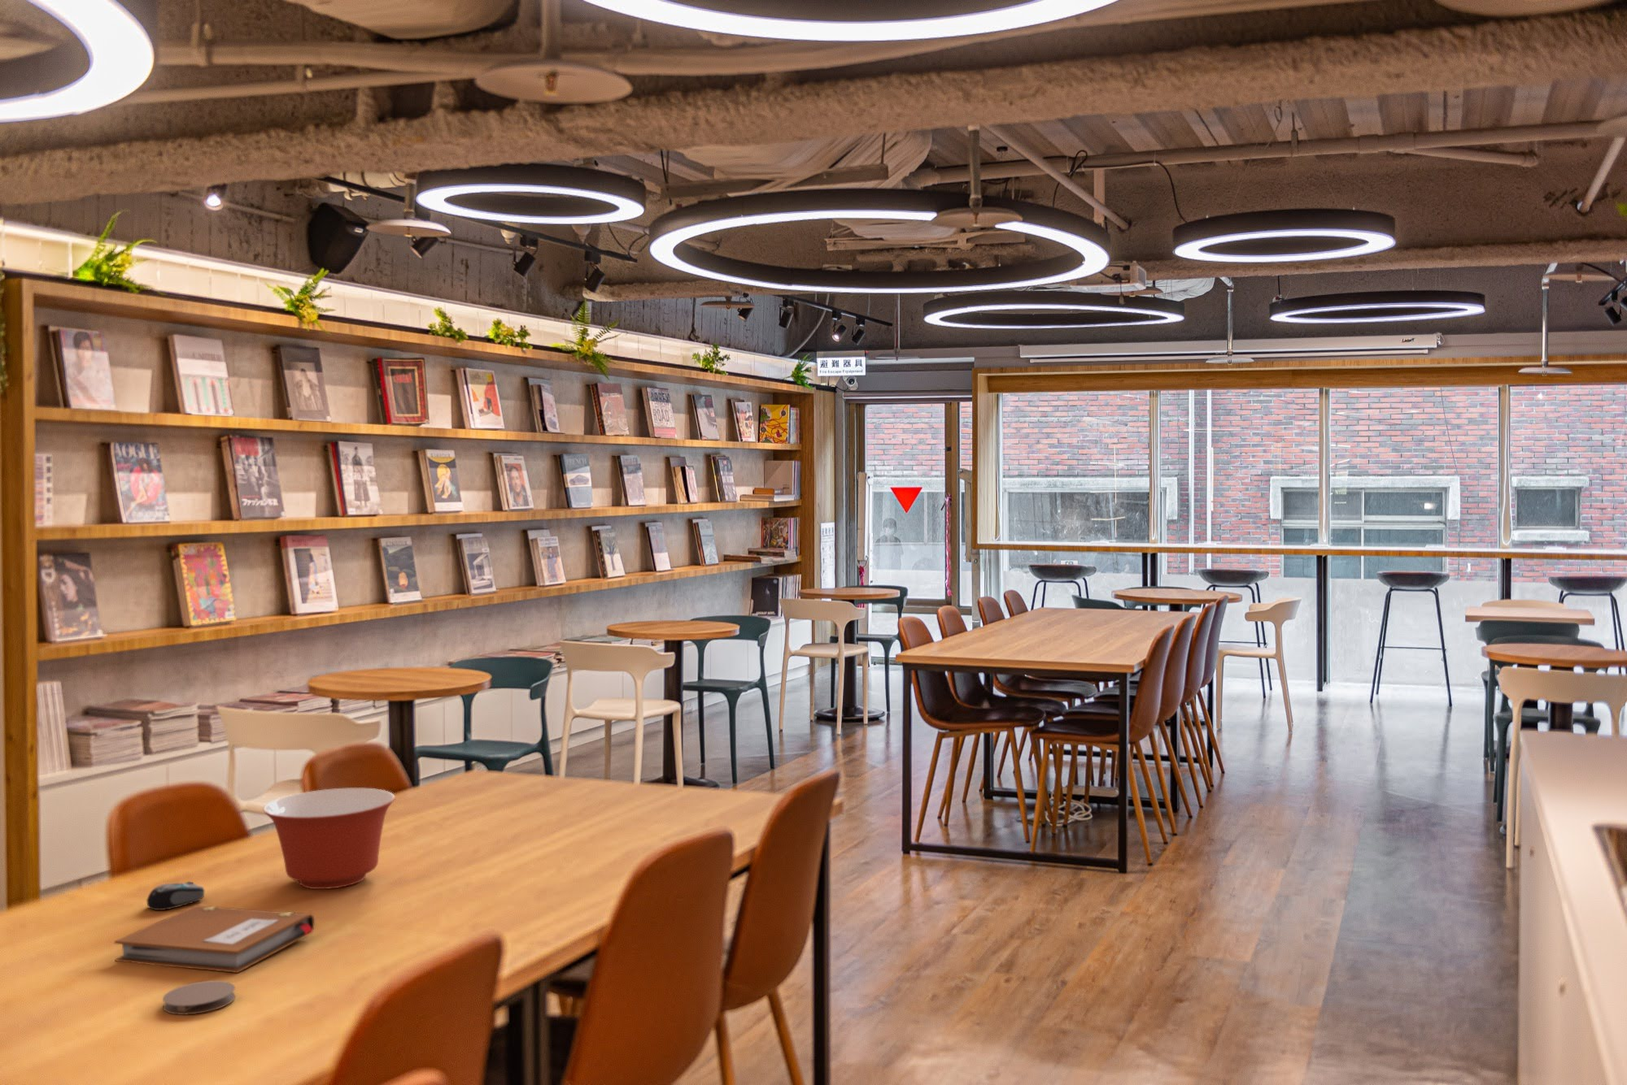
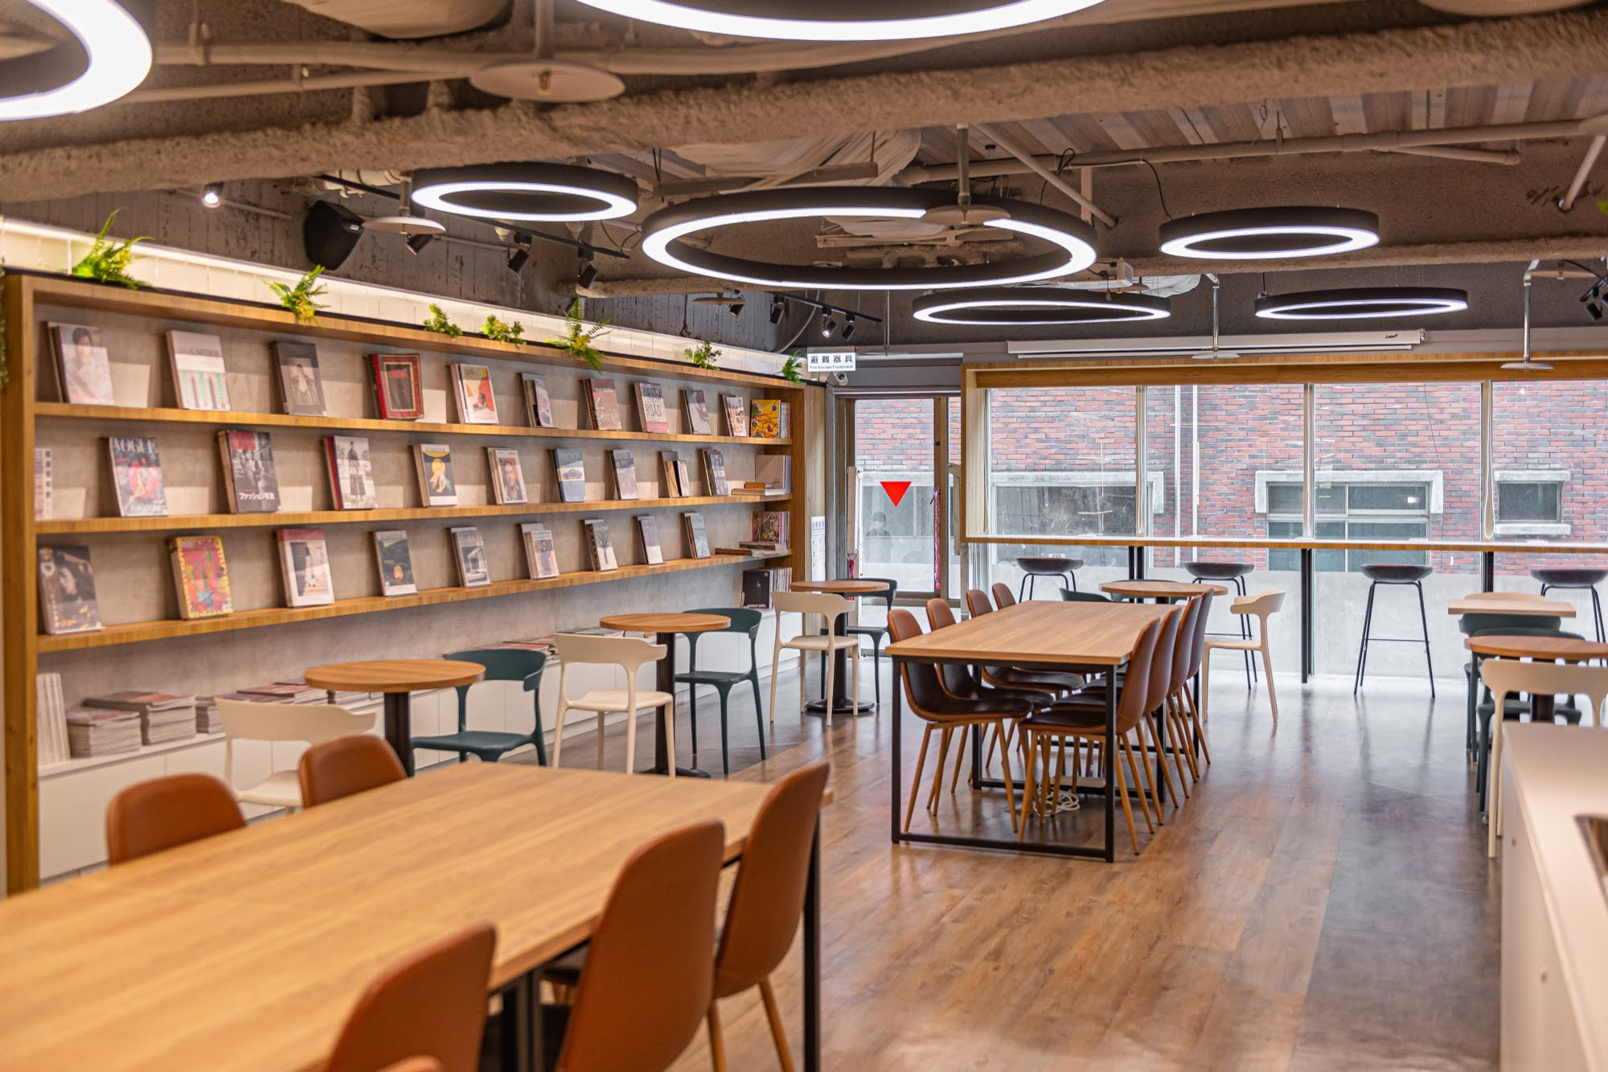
- computer mouse [145,882,205,911]
- coaster [162,980,236,1016]
- notebook [113,905,315,974]
- mixing bowl [262,787,396,890]
